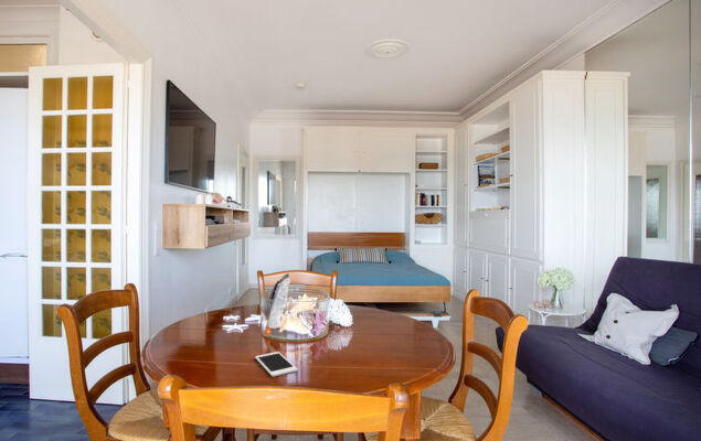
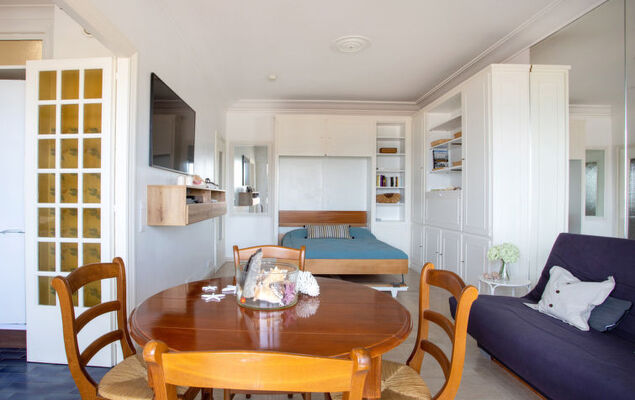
- cell phone [254,351,298,378]
